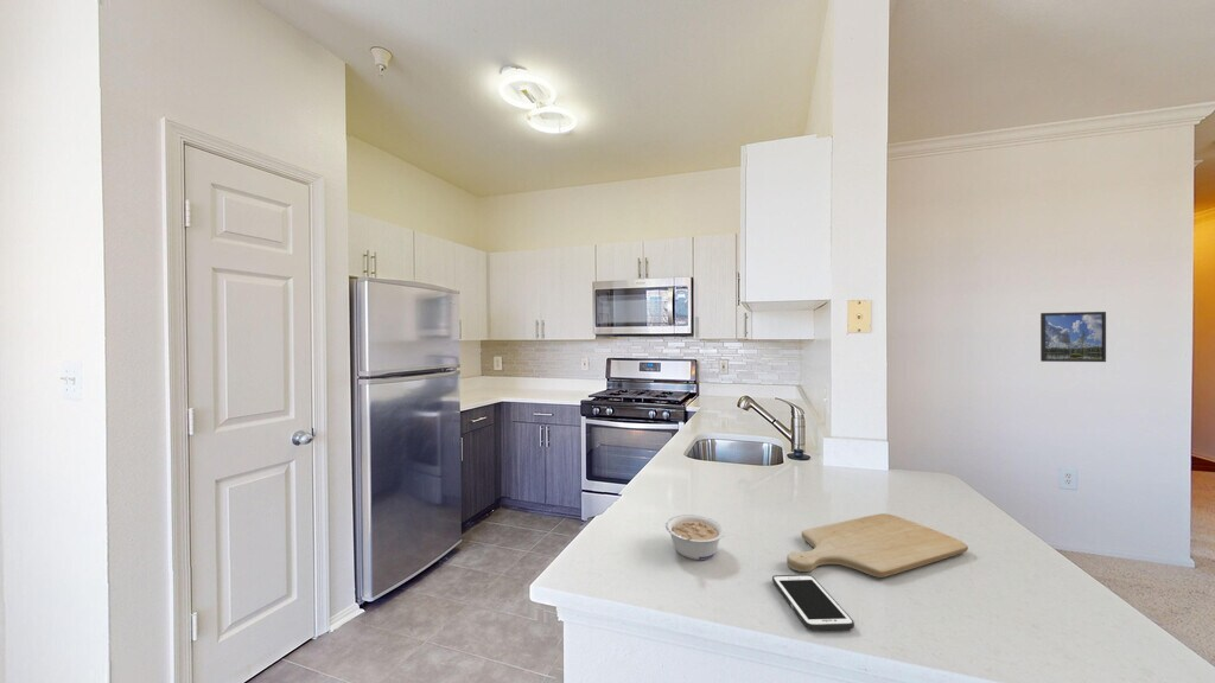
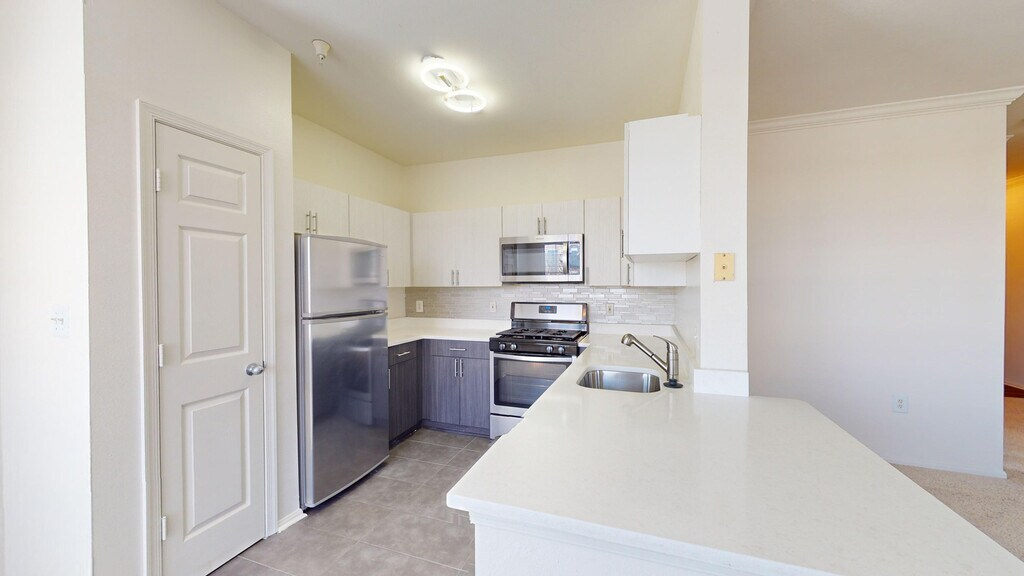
- cell phone [771,574,855,631]
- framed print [1039,311,1107,363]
- chopping board [785,512,969,579]
- legume [664,513,726,561]
